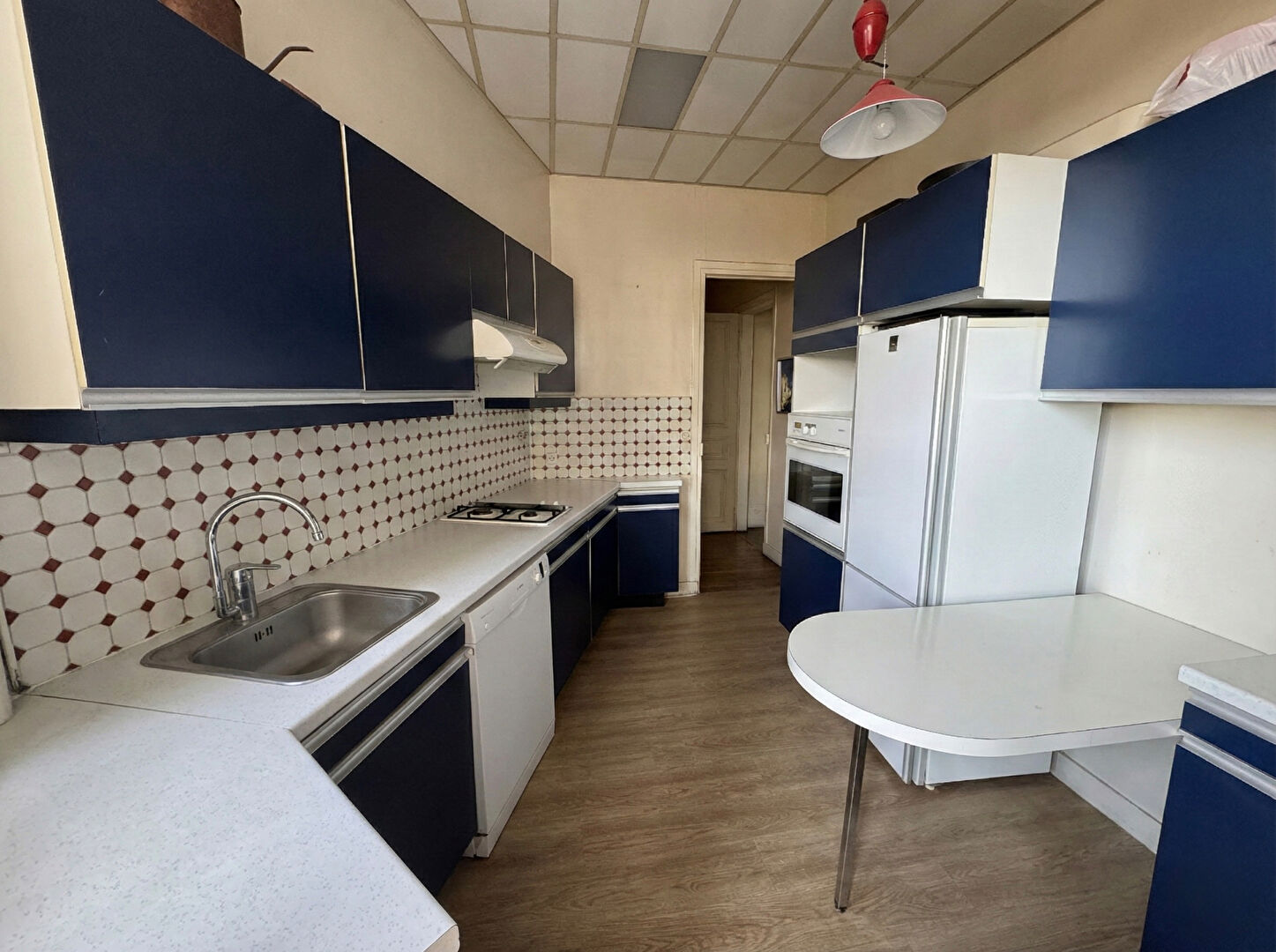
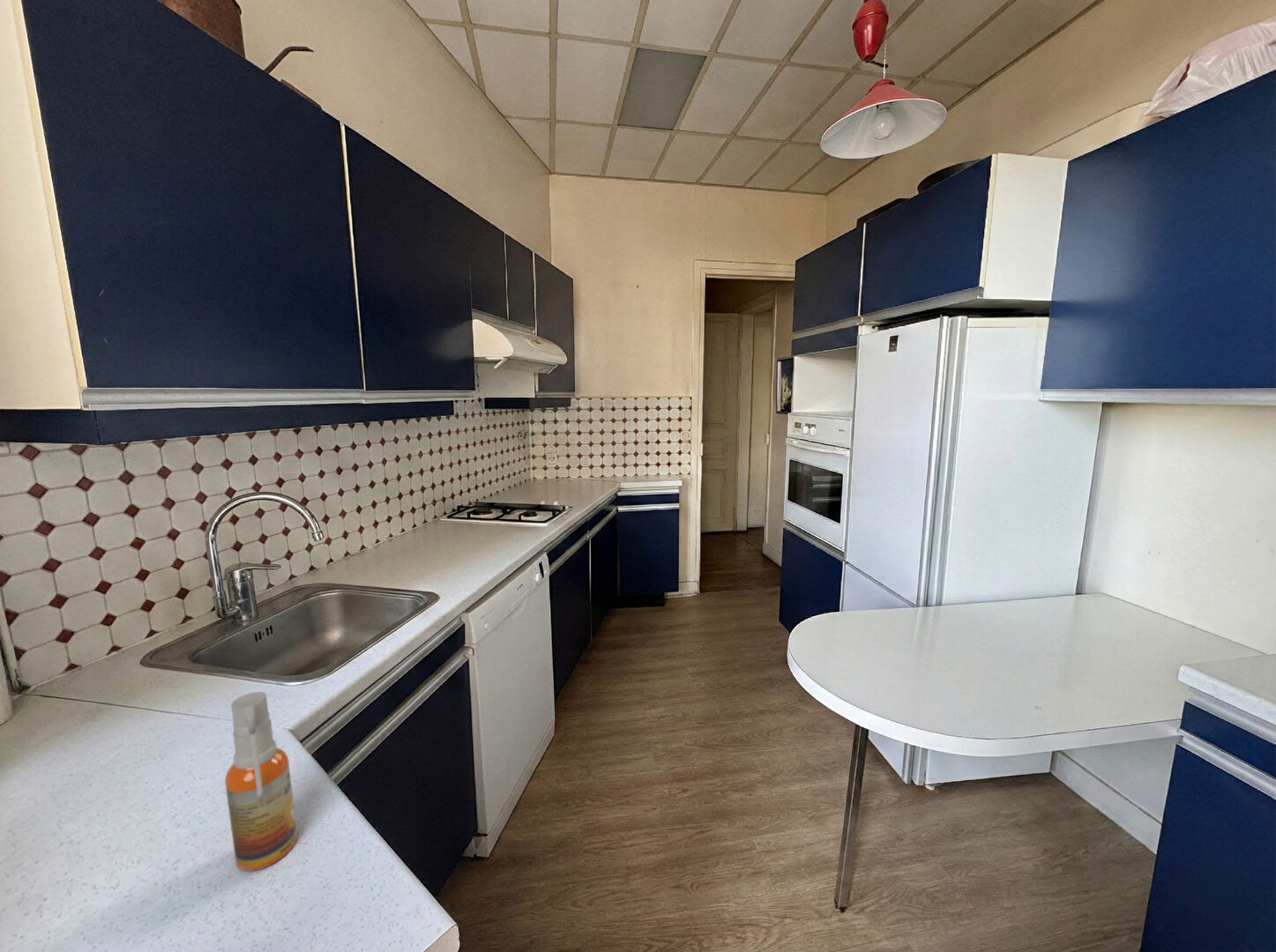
+ spray bottle [224,691,298,872]
